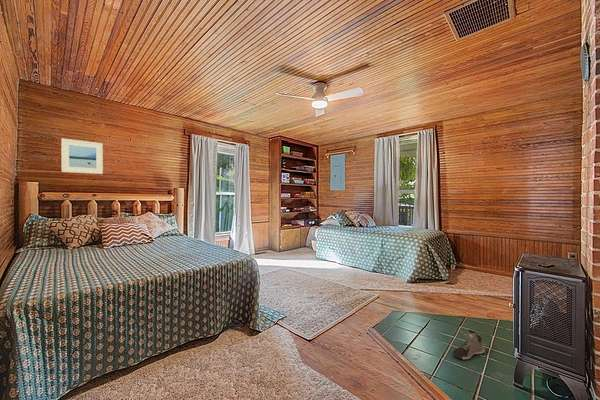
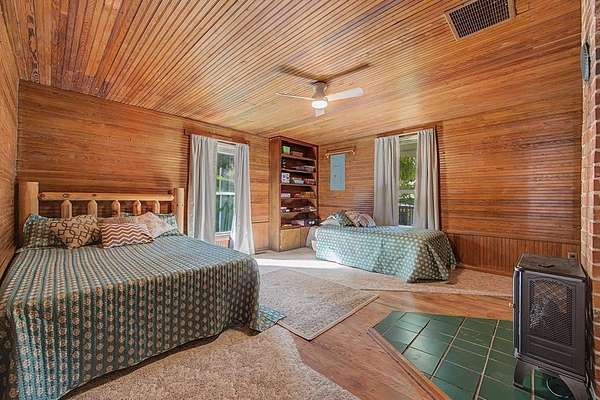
- sneaker [451,329,485,361]
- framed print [60,138,104,175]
